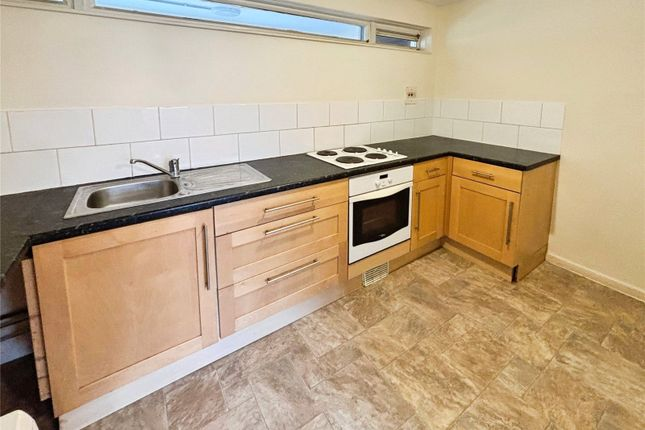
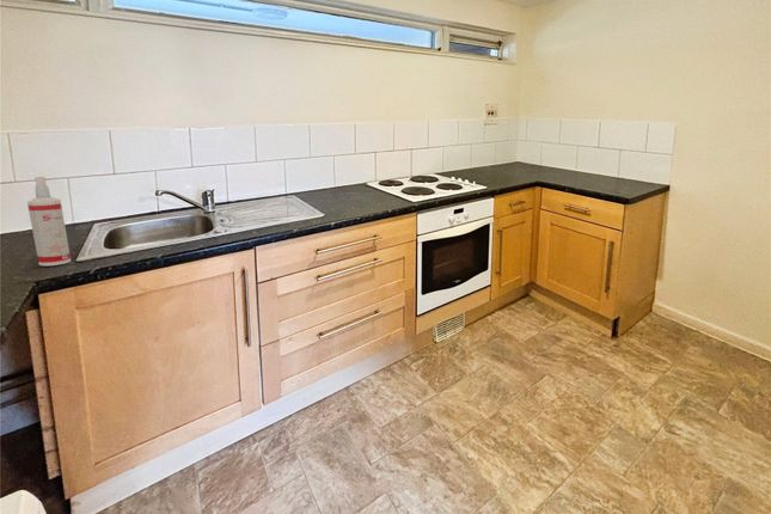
+ spray bottle [26,176,72,267]
